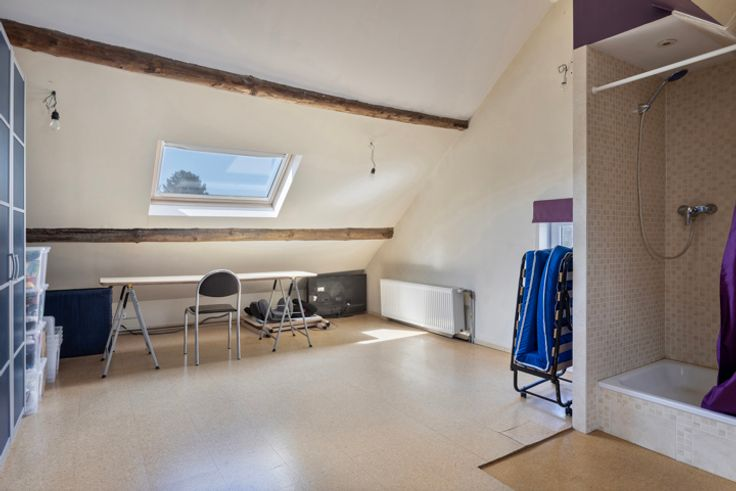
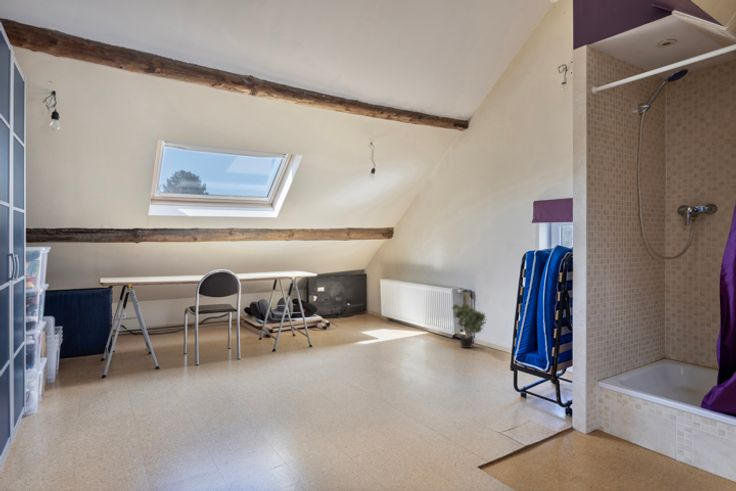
+ potted plant [450,302,487,349]
